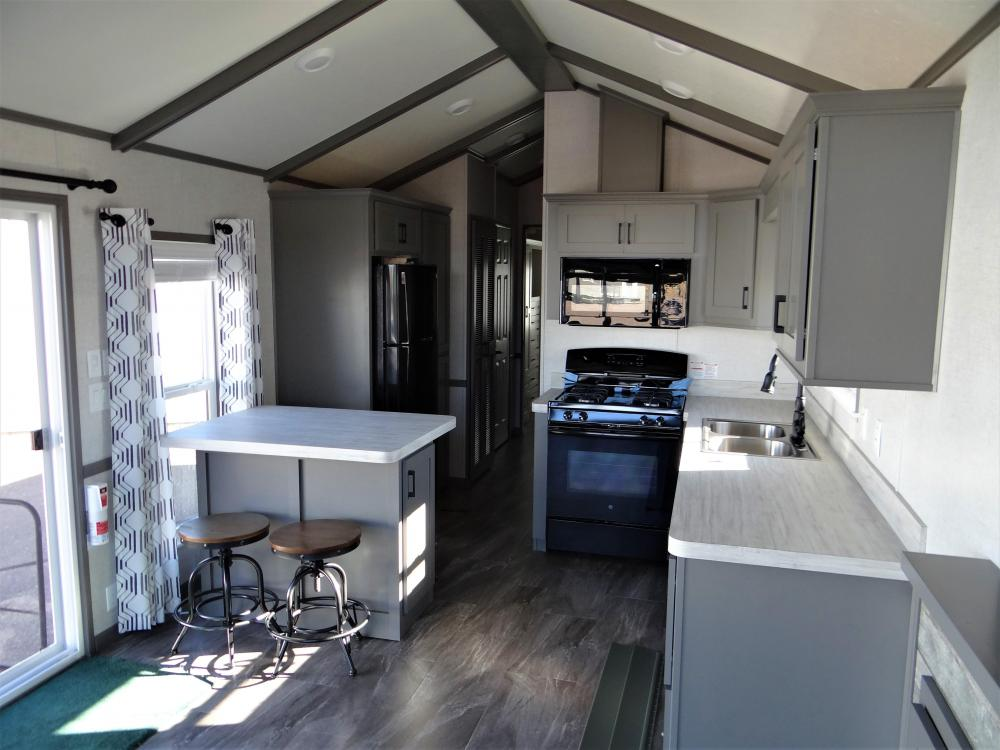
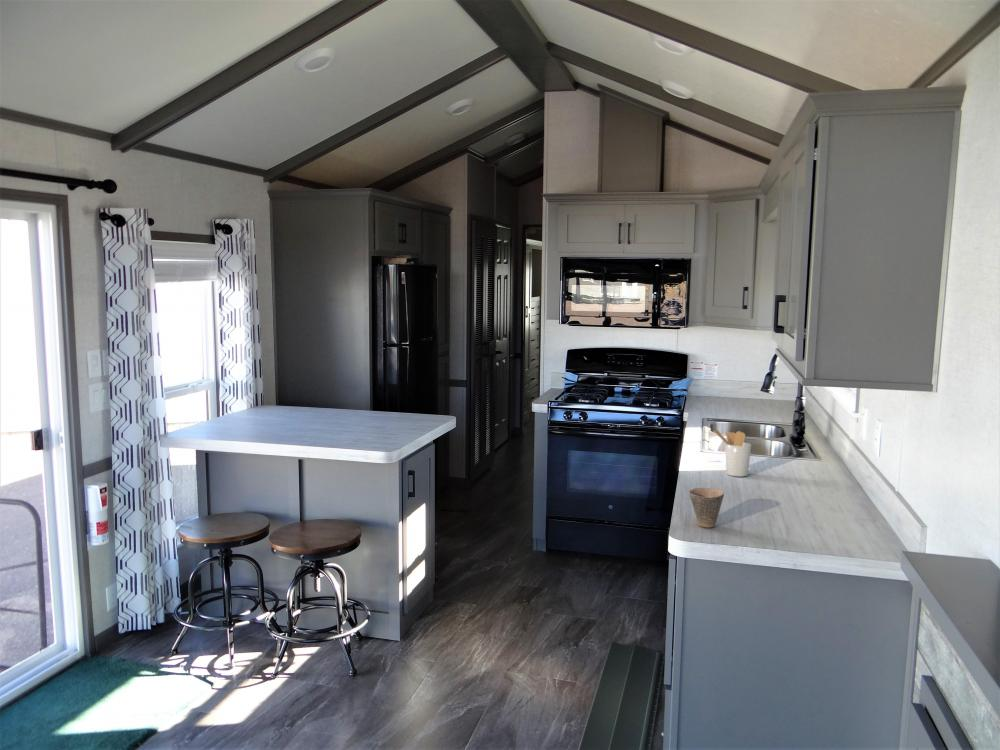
+ utensil holder [713,429,752,478]
+ cup [688,487,725,528]
